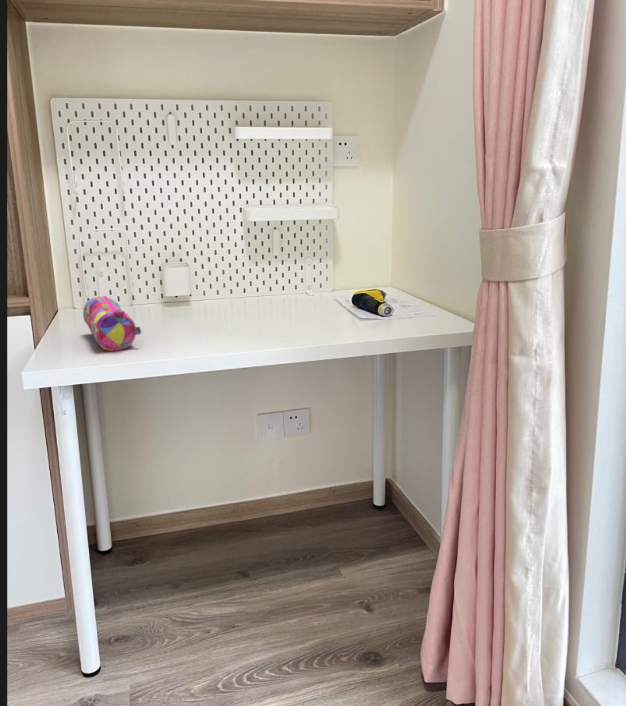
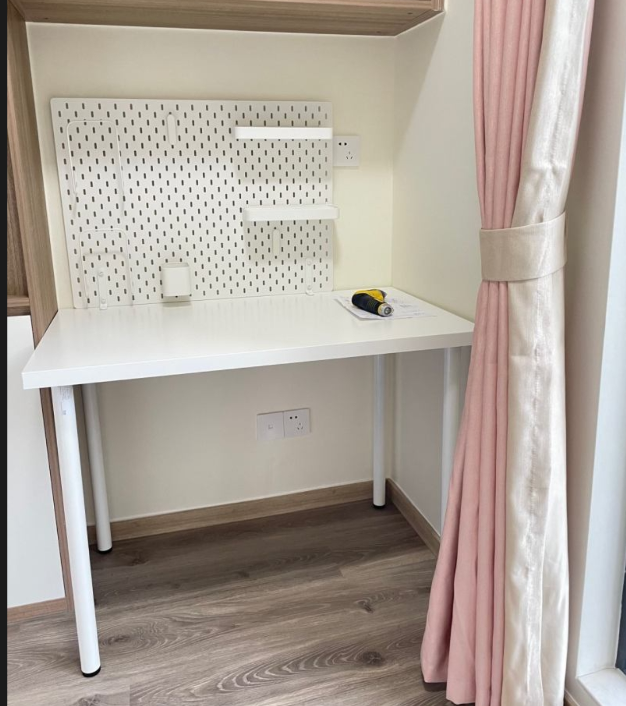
- pencil case [82,295,142,352]
